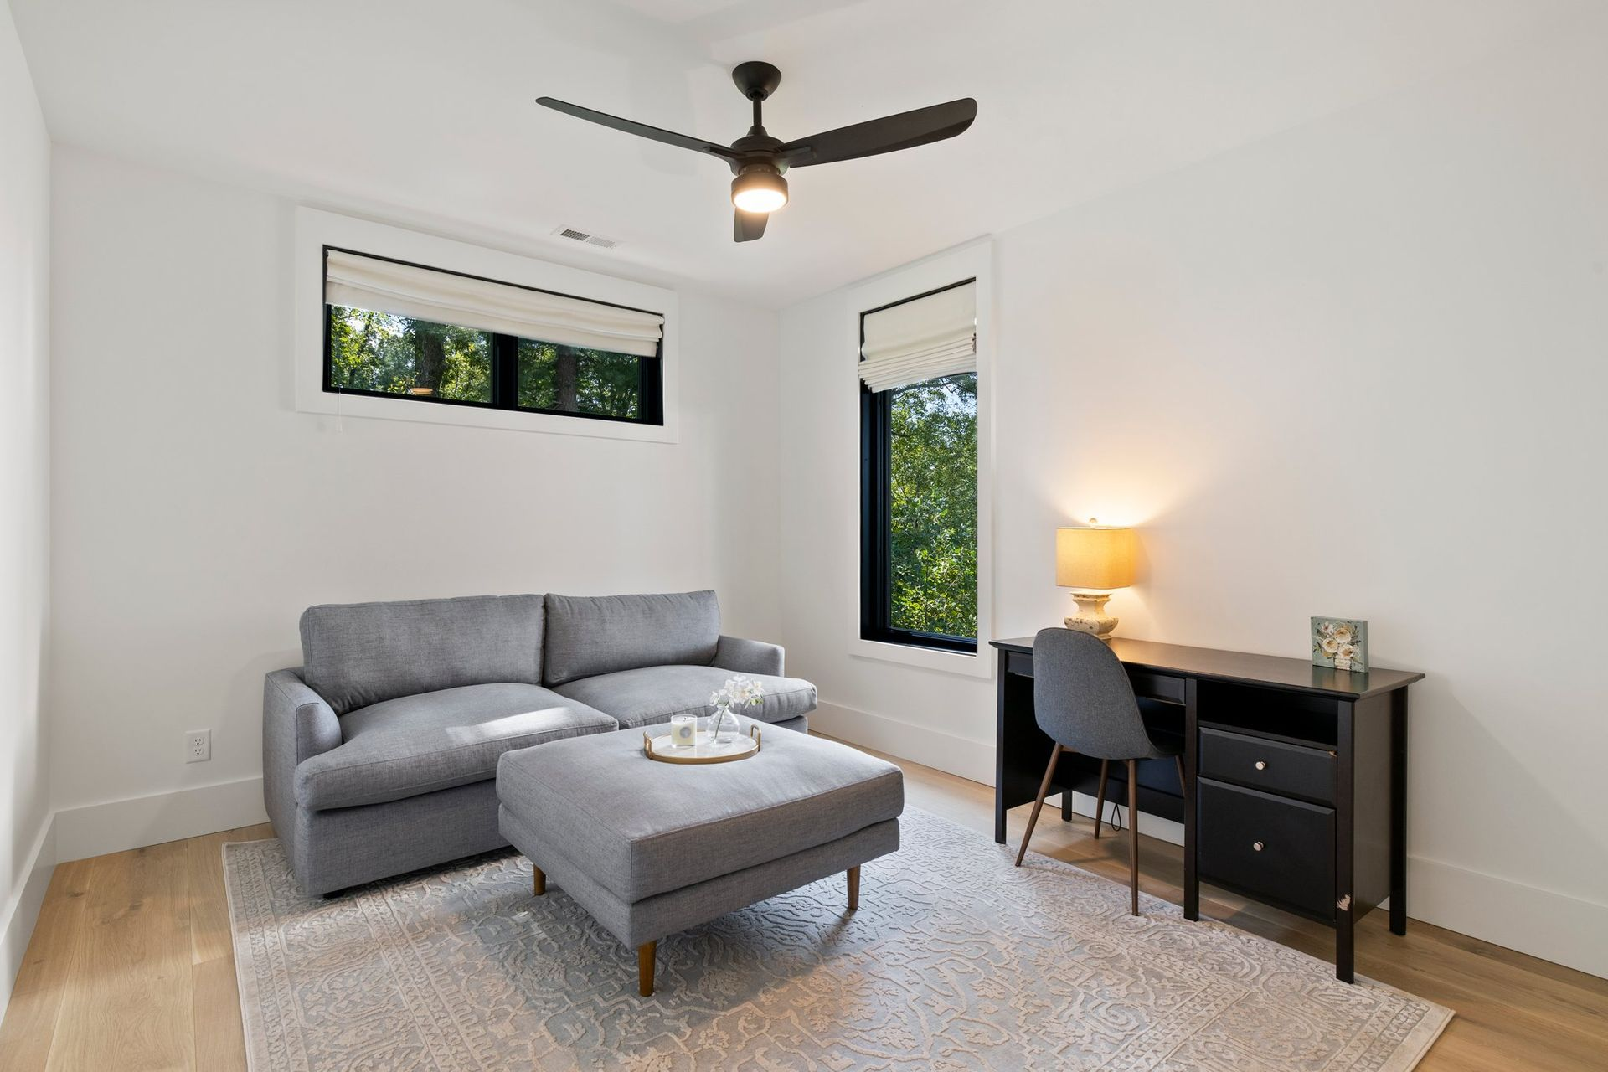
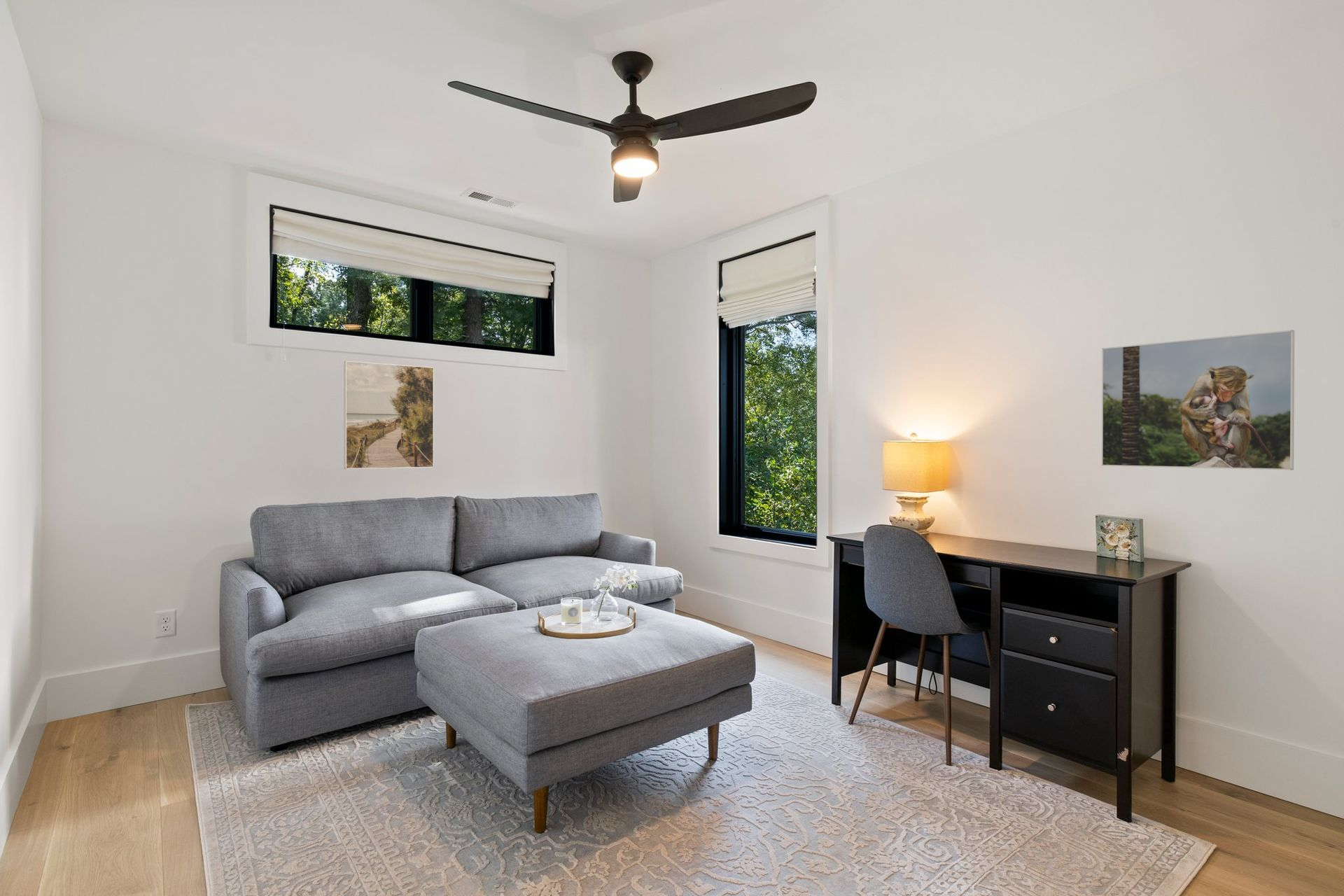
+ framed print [1101,329,1295,470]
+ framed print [344,360,435,470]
